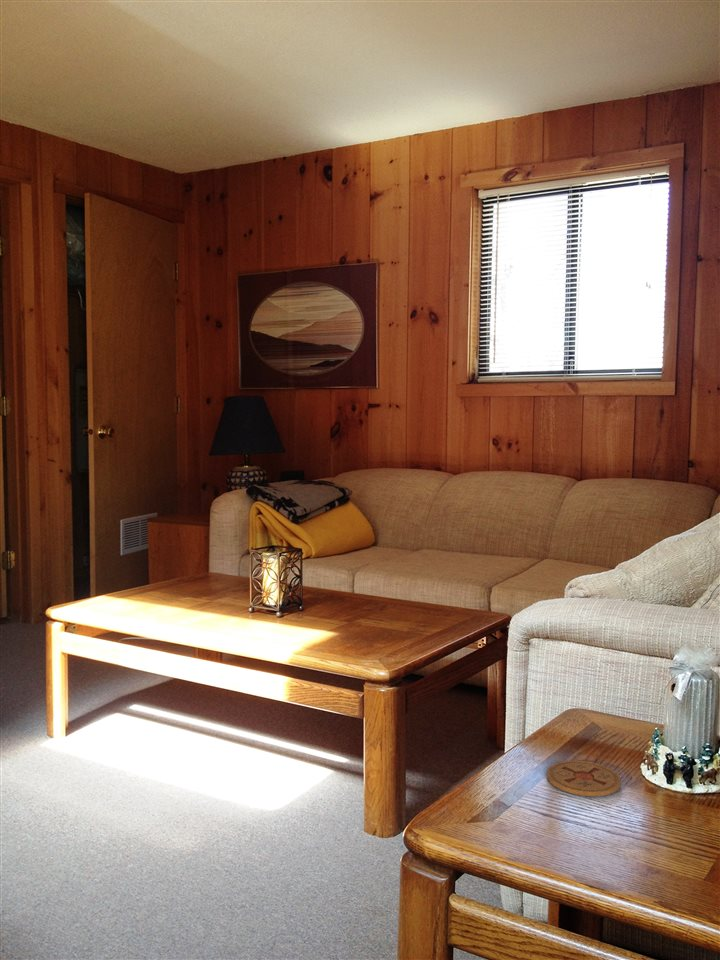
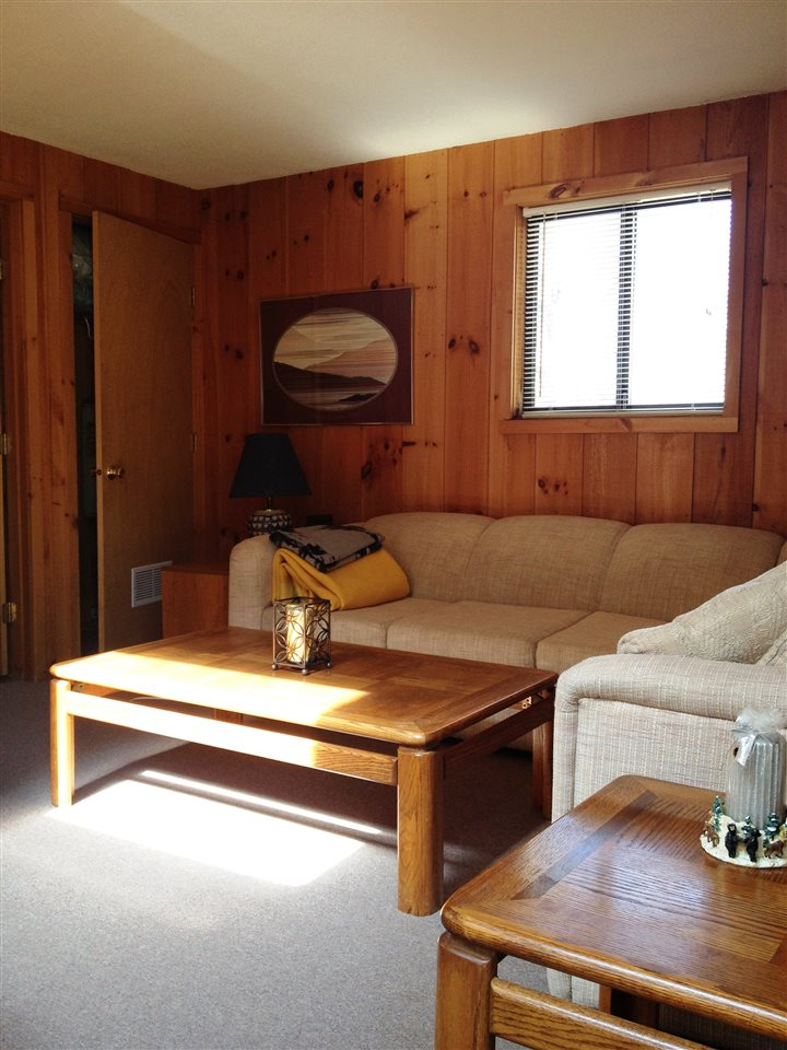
- coaster [546,760,622,797]
